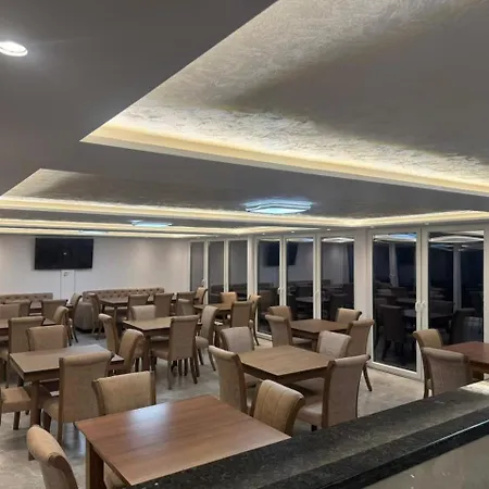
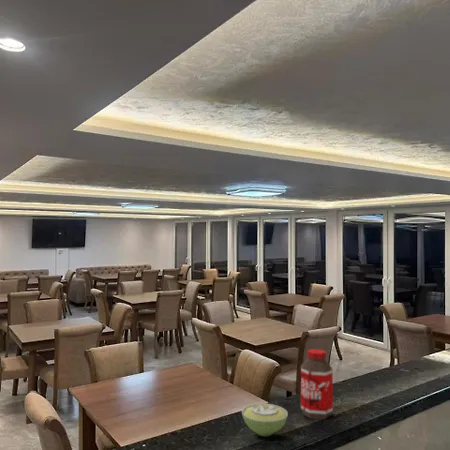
+ bottle [300,348,334,420]
+ sugar bowl [241,400,289,437]
